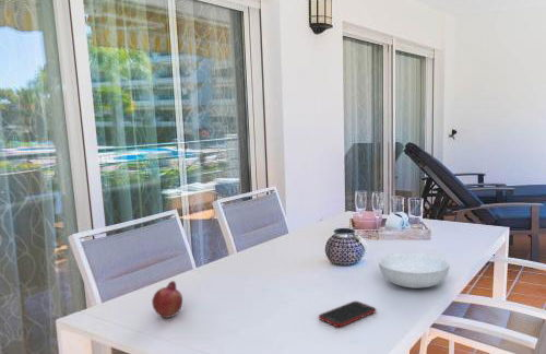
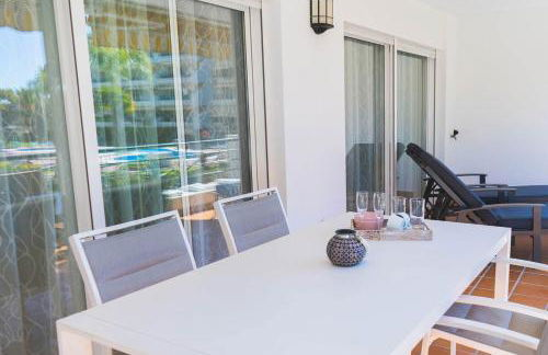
- cell phone [318,300,377,328]
- serving bowl [378,252,451,290]
- fruit [151,280,183,319]
